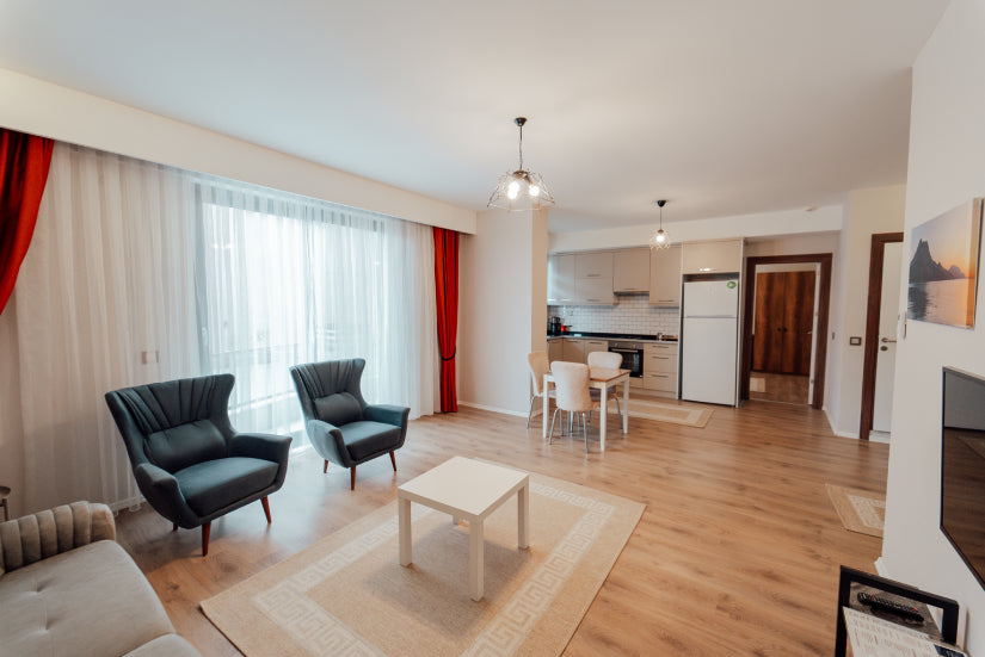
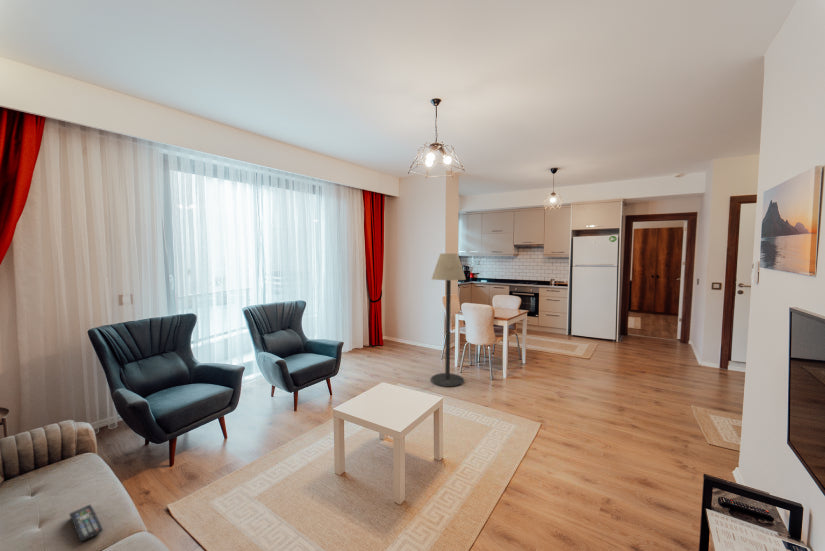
+ remote control [68,503,104,543]
+ floor lamp [430,253,467,388]
